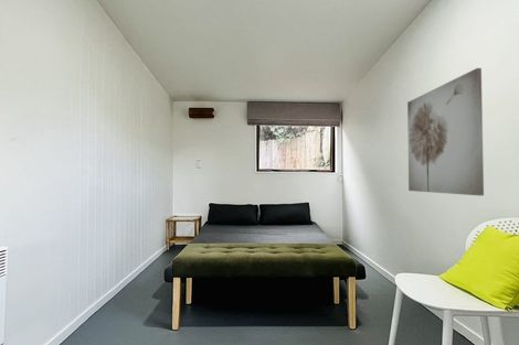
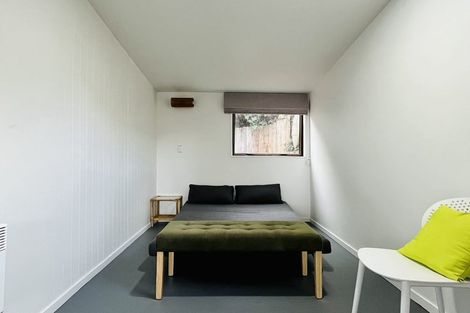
- wall art [406,67,485,196]
